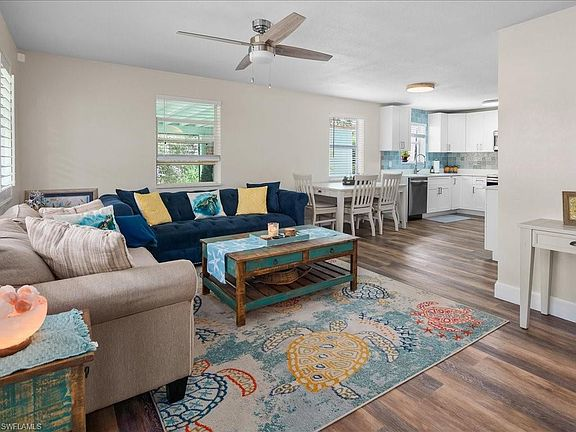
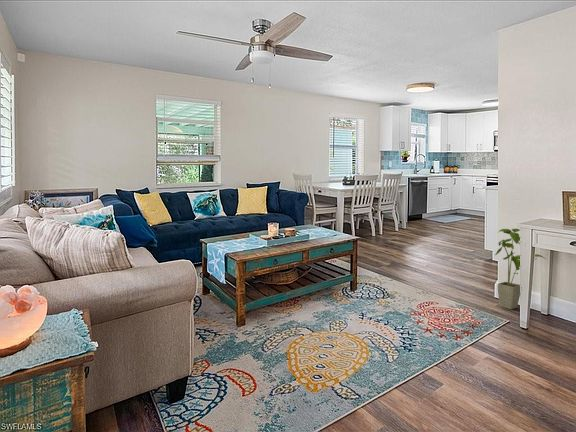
+ house plant [494,228,547,310]
